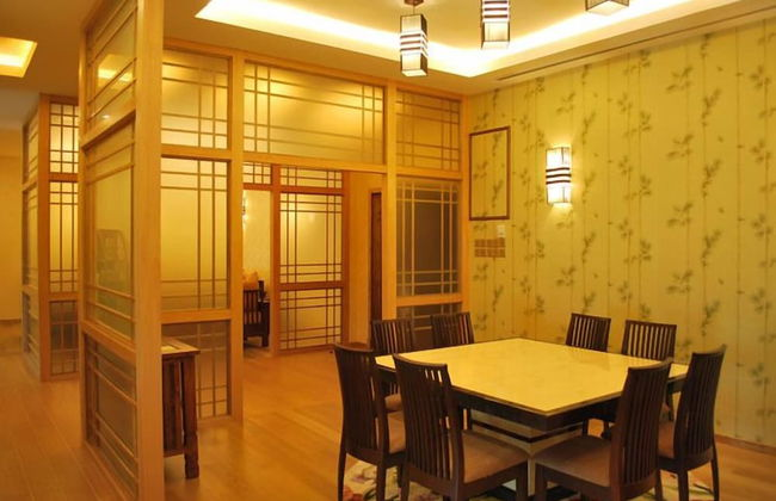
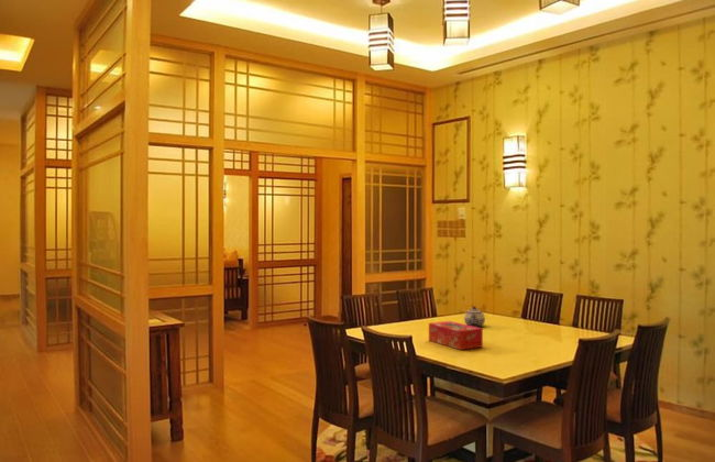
+ teapot [463,306,486,328]
+ tissue box [428,320,484,351]
